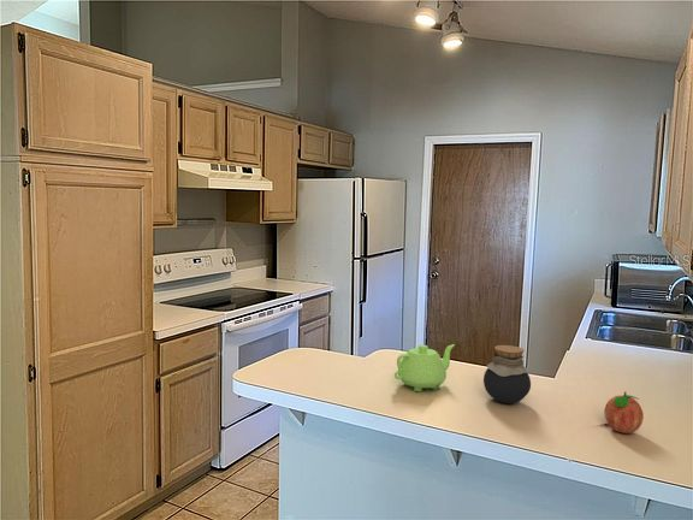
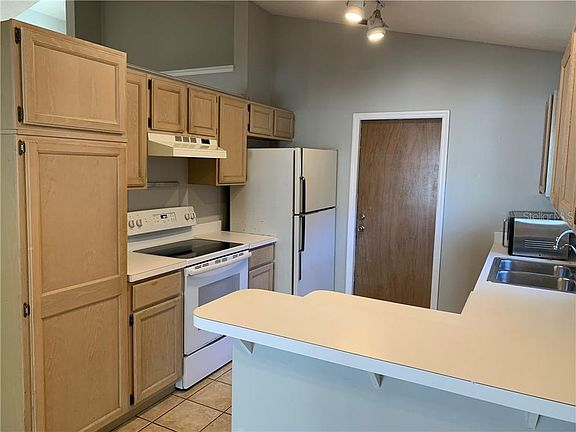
- jar [482,344,532,404]
- fruit [603,390,645,435]
- teapot [393,343,456,392]
